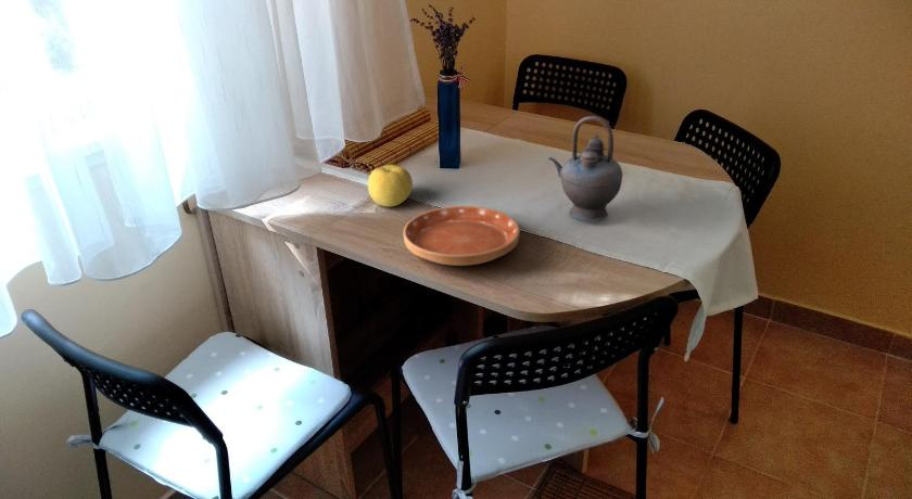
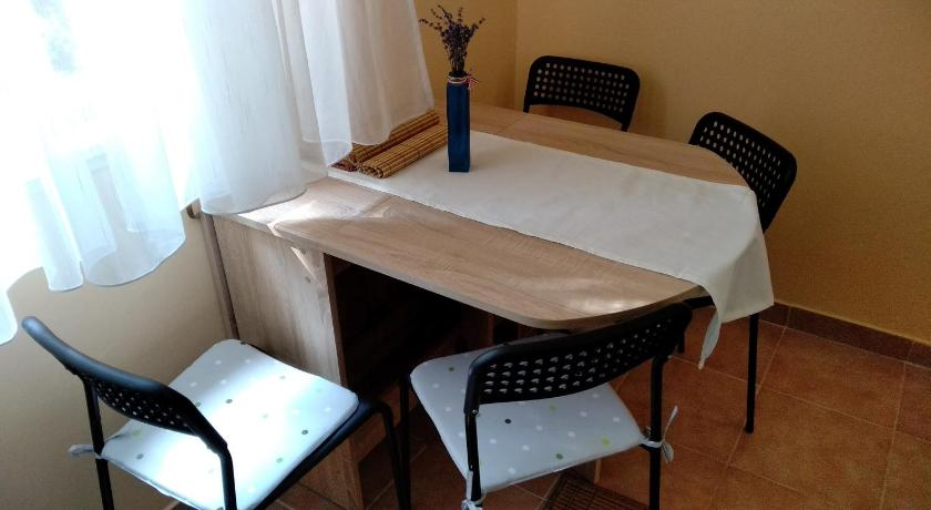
- teapot [547,115,623,222]
- fruit [367,164,414,207]
- saucer [403,205,520,267]
